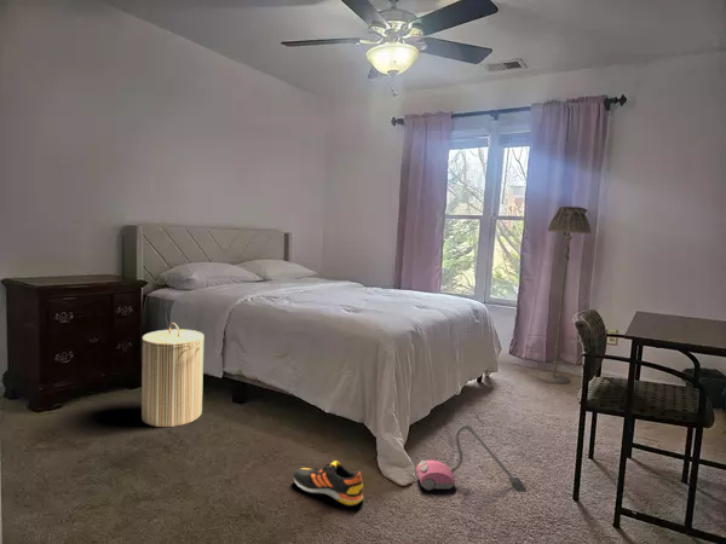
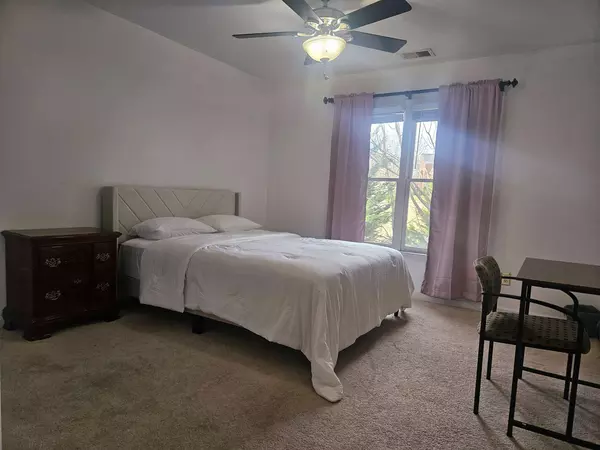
- laundry hamper [140,322,206,428]
- floor lamp [537,206,592,386]
- shoe [292,459,364,508]
- vacuum cleaner [415,423,528,493]
